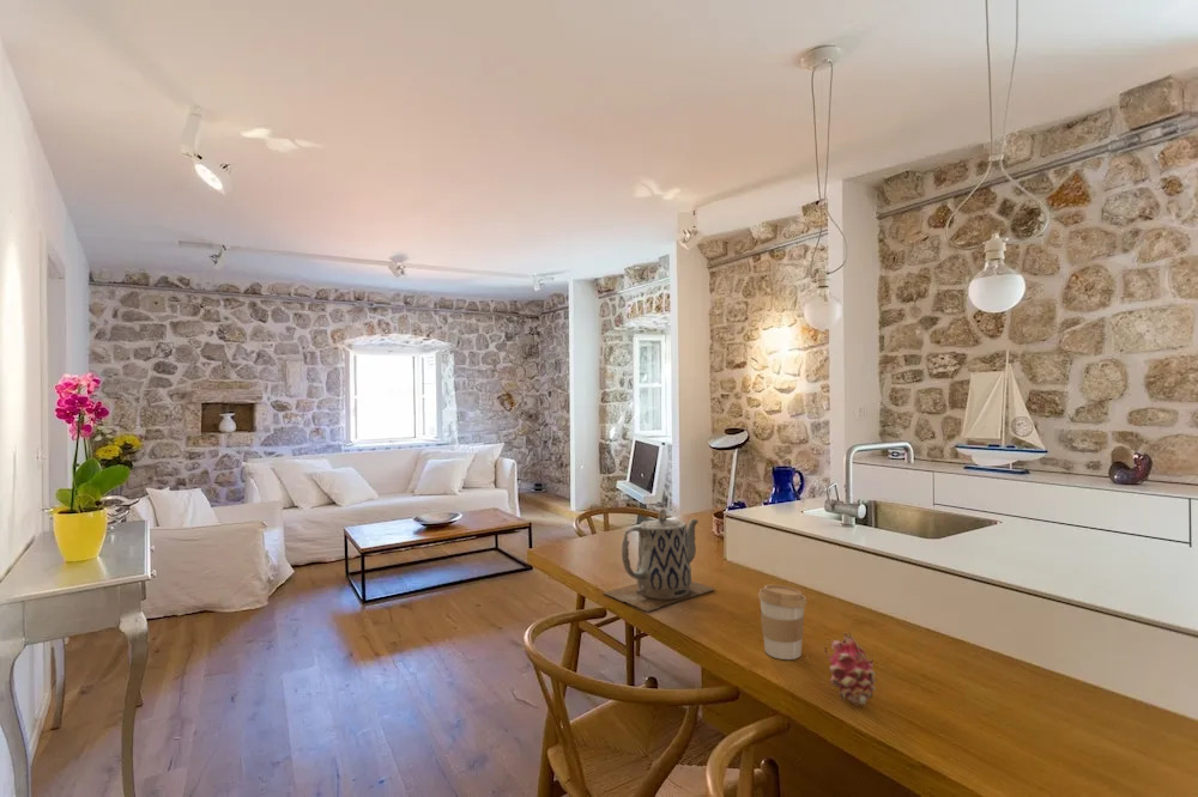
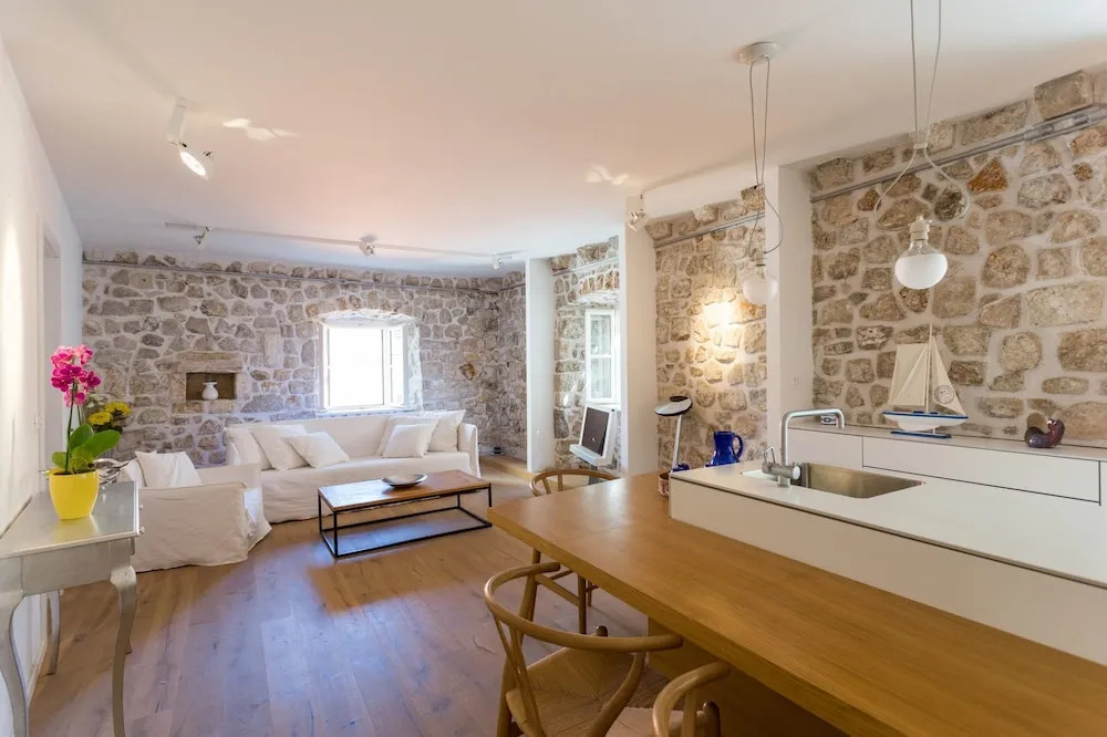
- coffee cup [757,584,807,661]
- fruit [823,628,878,707]
- teapot [601,507,716,613]
